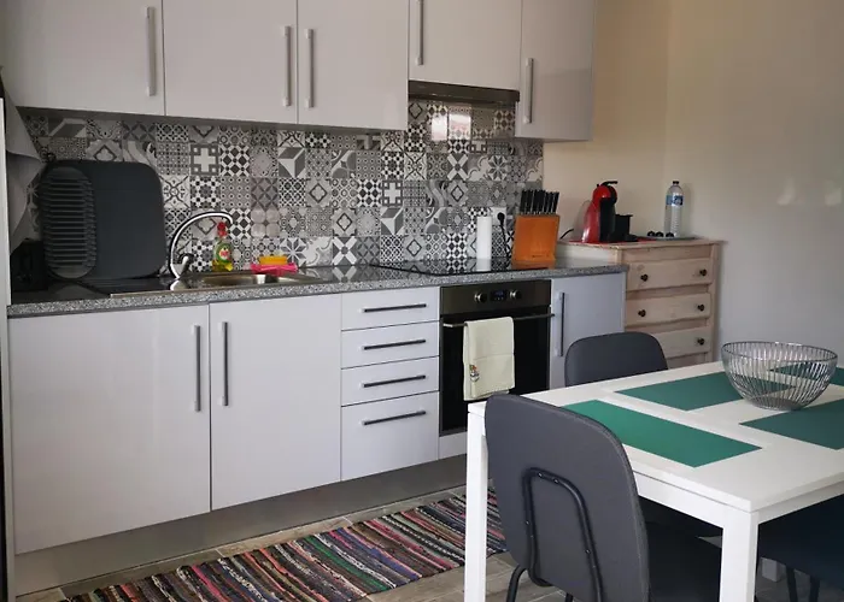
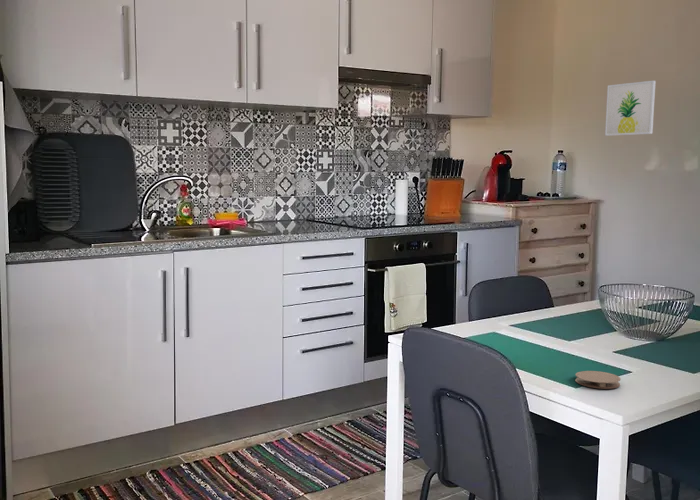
+ wall art [604,80,657,137]
+ coaster [574,370,622,390]
